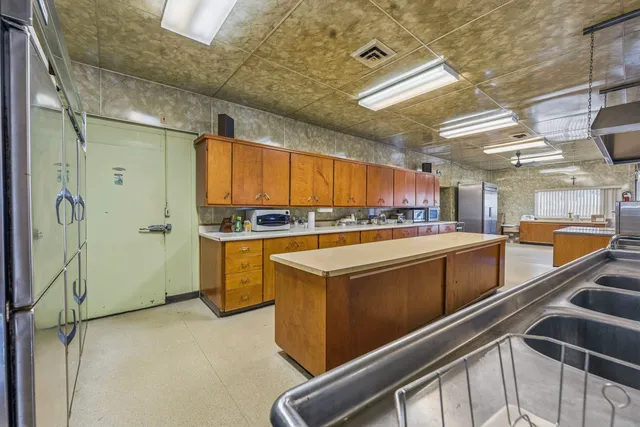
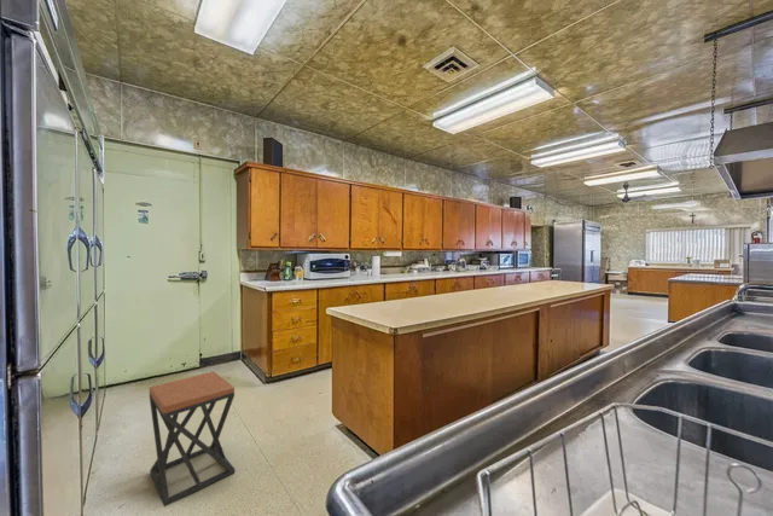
+ stool [149,370,236,508]
